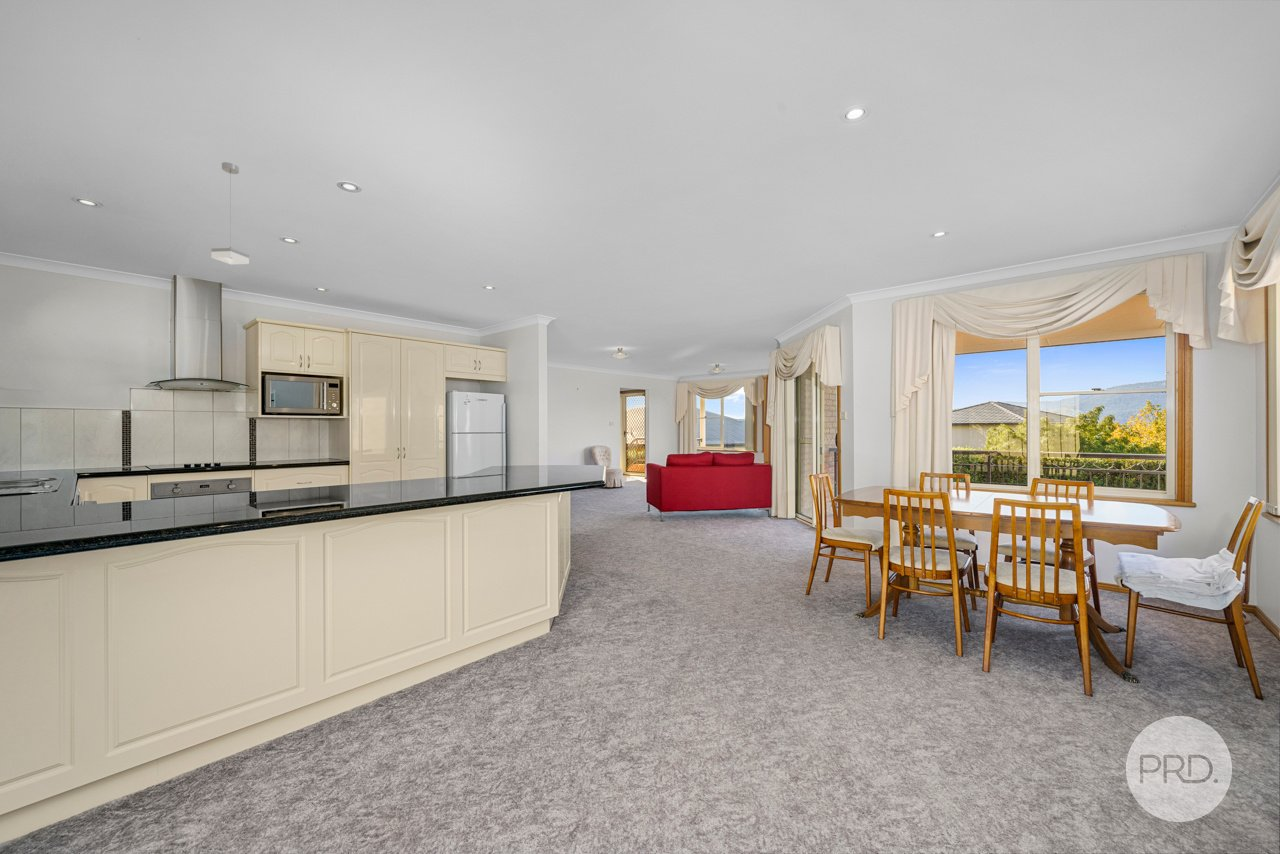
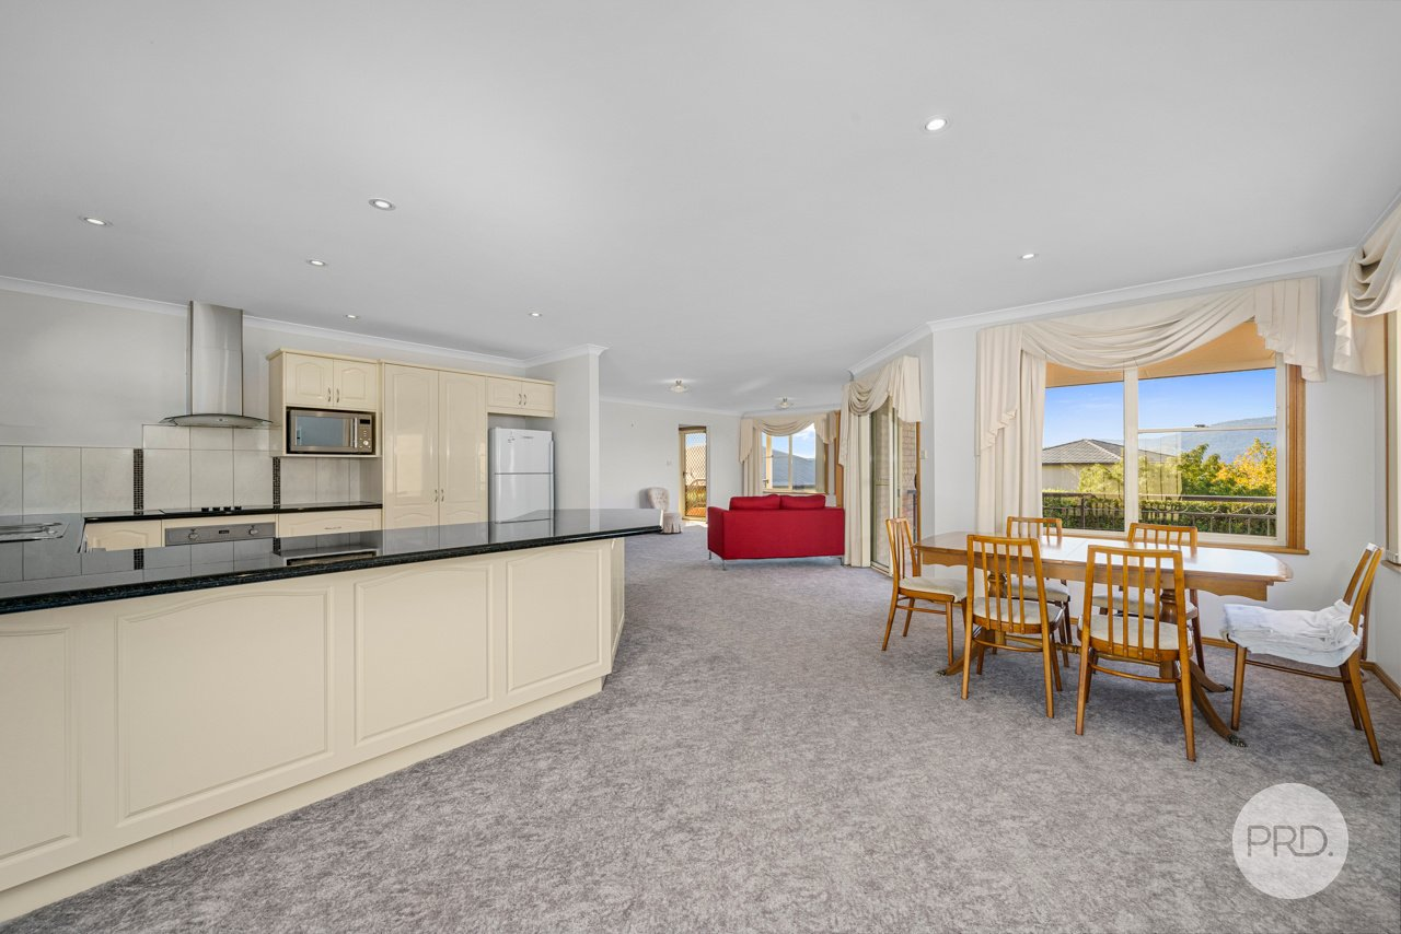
- pendant lamp [210,161,250,265]
